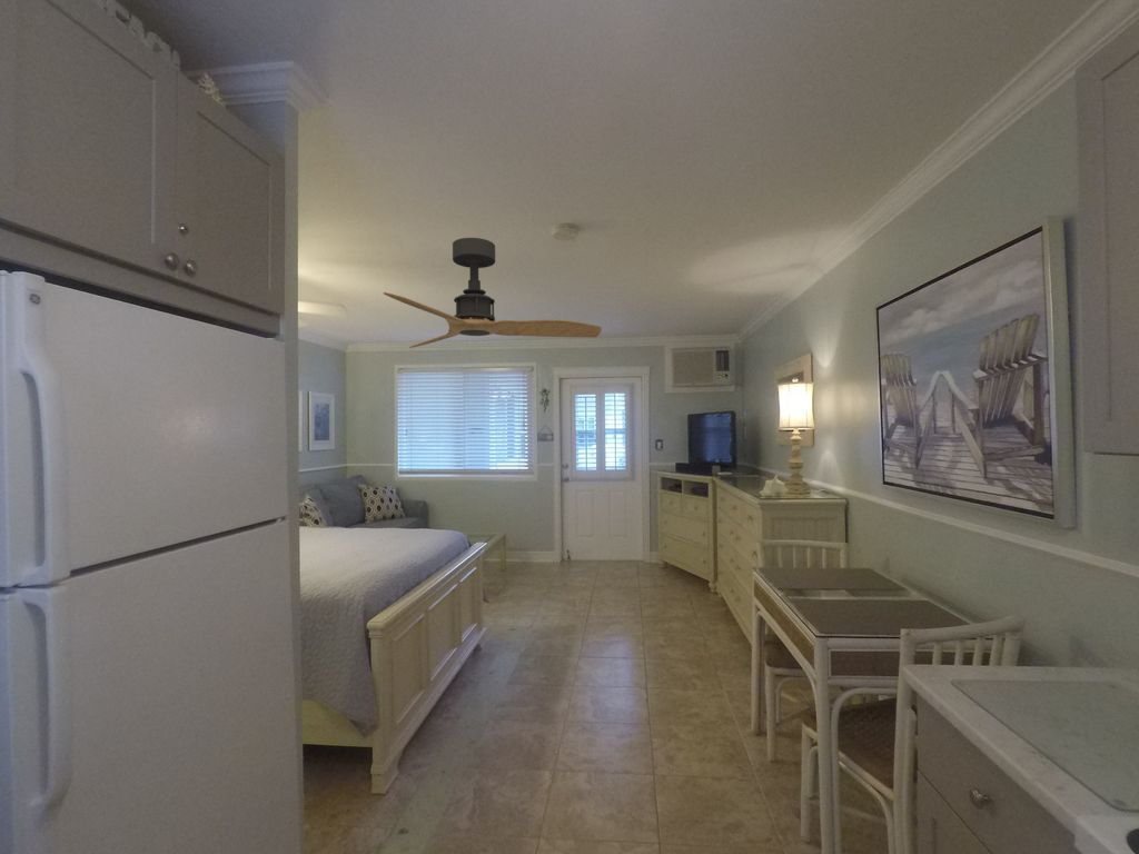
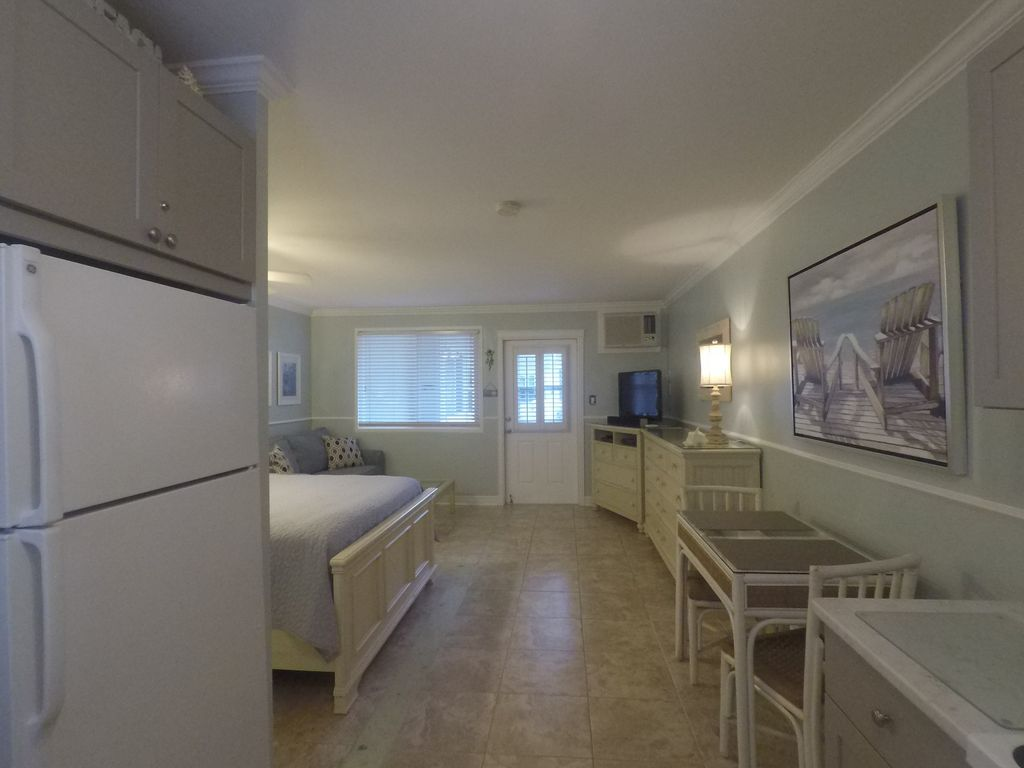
- ceiling fan [383,237,603,349]
